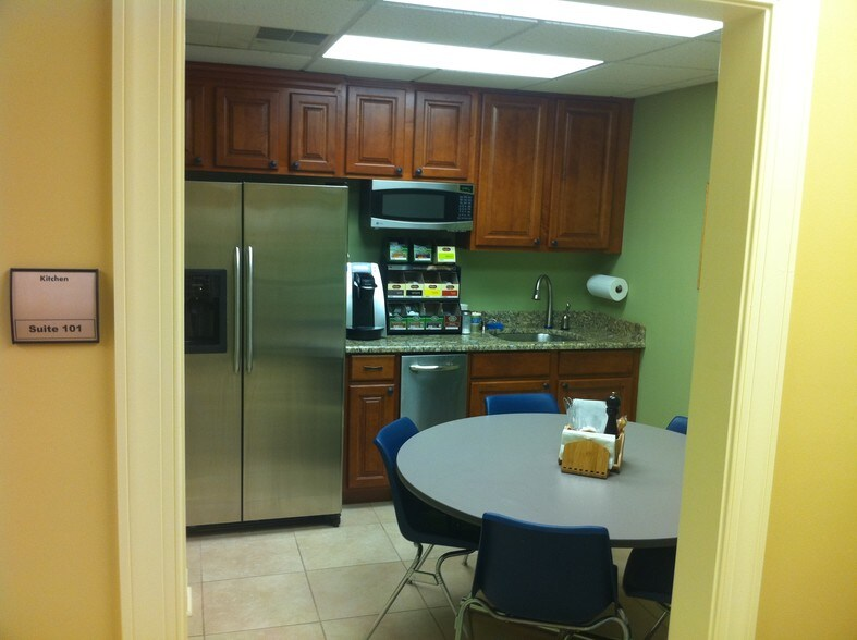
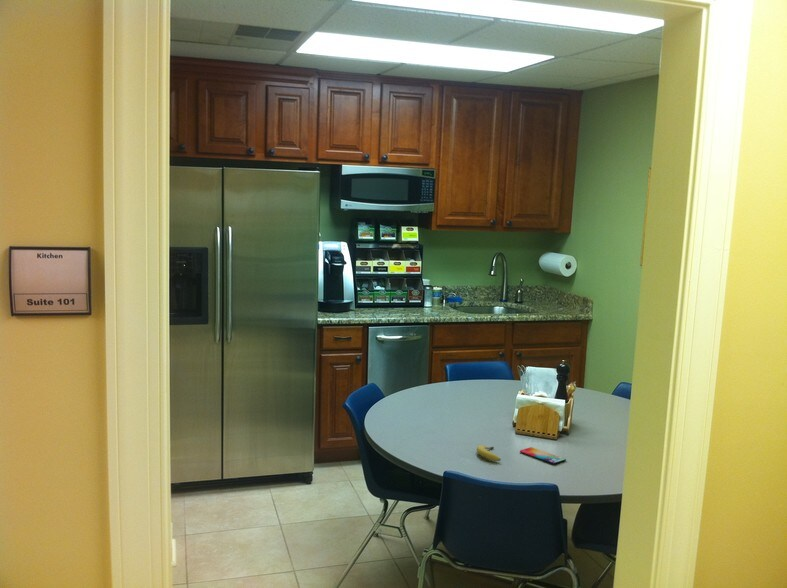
+ smartphone [519,446,567,465]
+ fruit [476,444,502,462]
